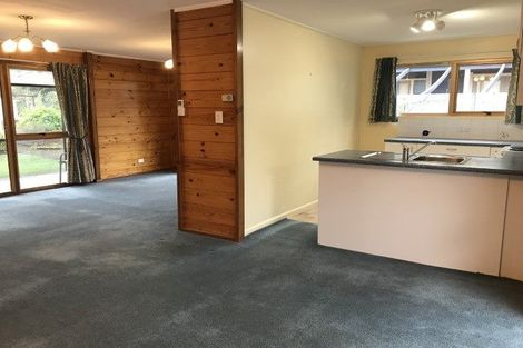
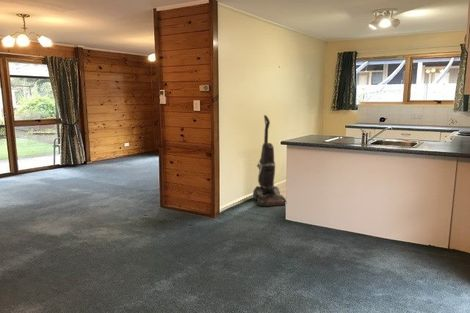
+ vacuum cleaner [252,114,287,207]
